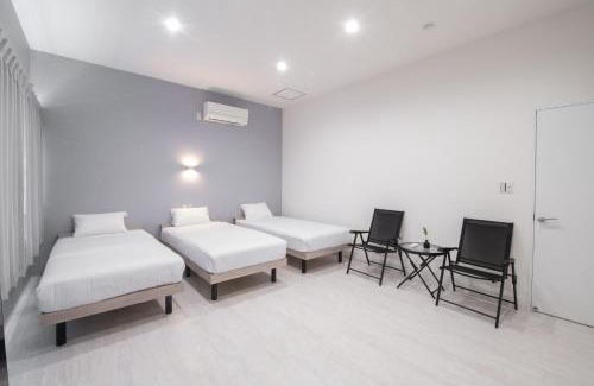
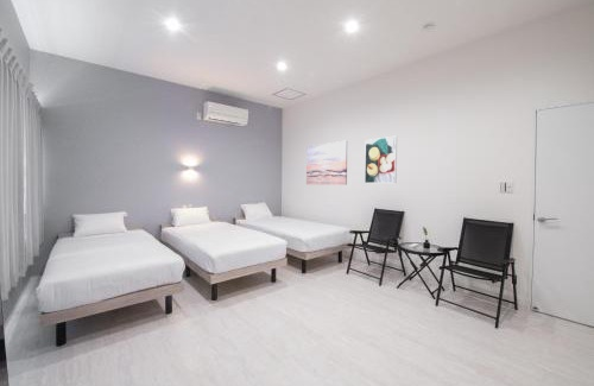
+ wall art [305,140,348,186]
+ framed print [364,135,398,184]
